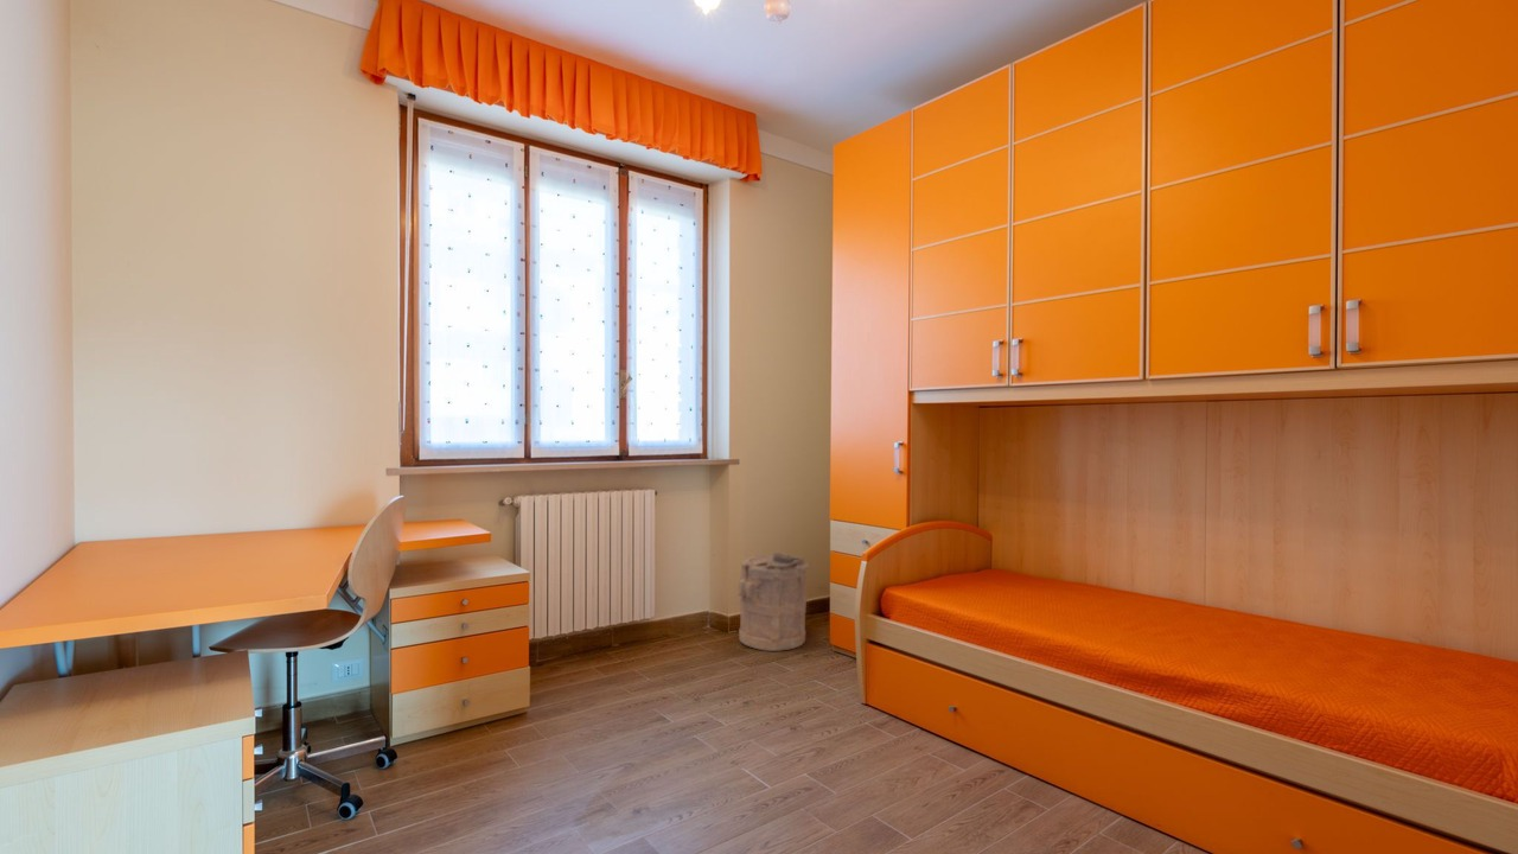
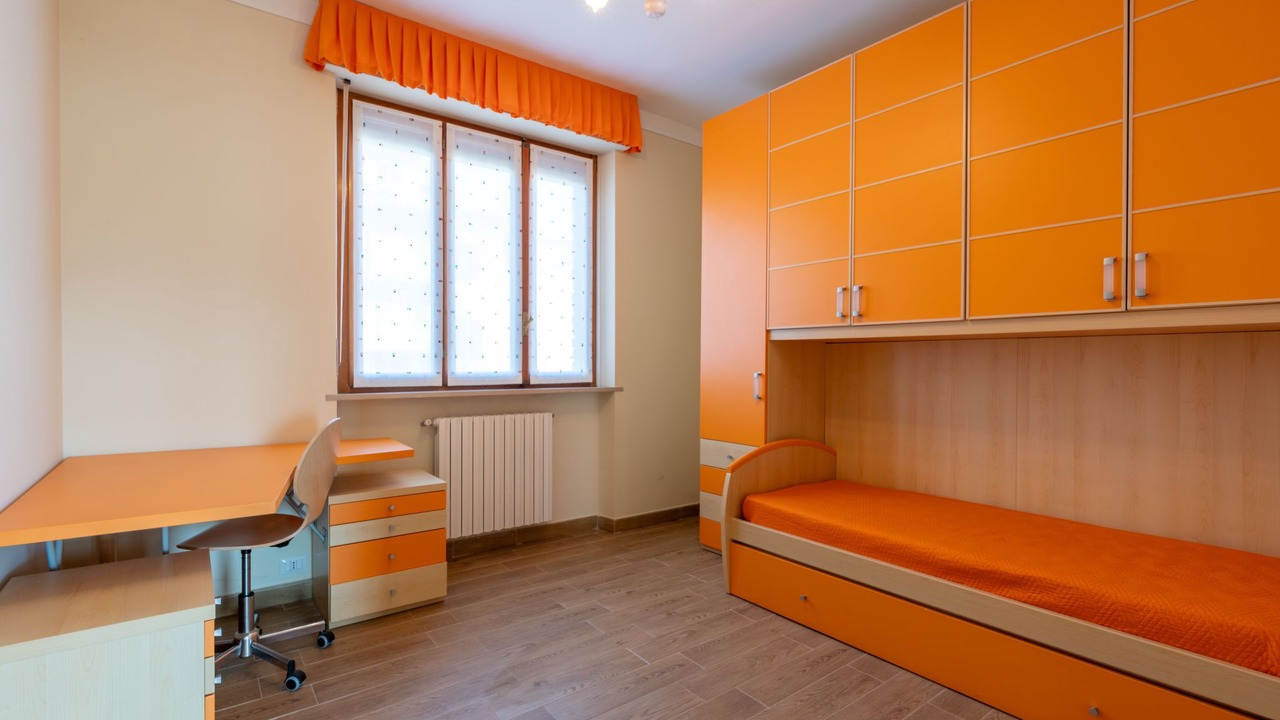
- laundry hamper [736,550,810,652]
